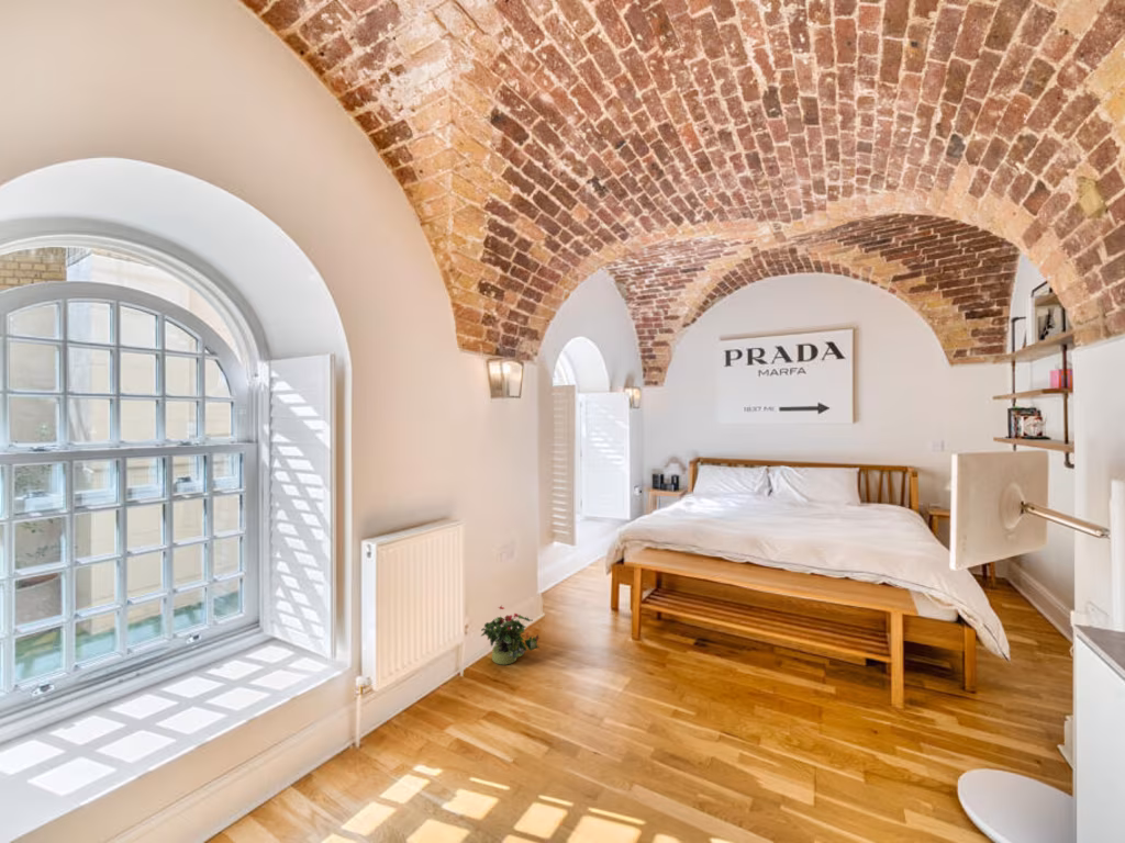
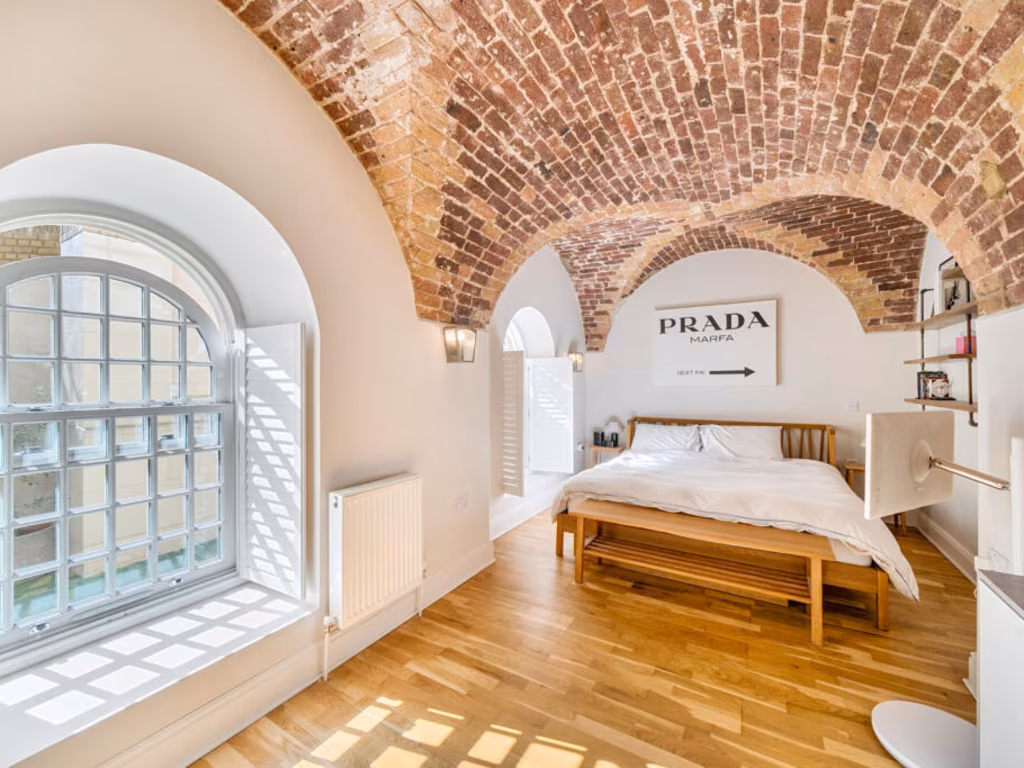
- potted plant [480,605,542,666]
